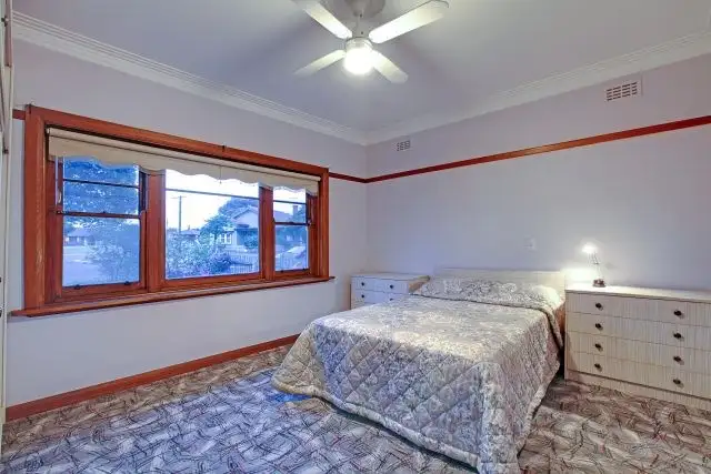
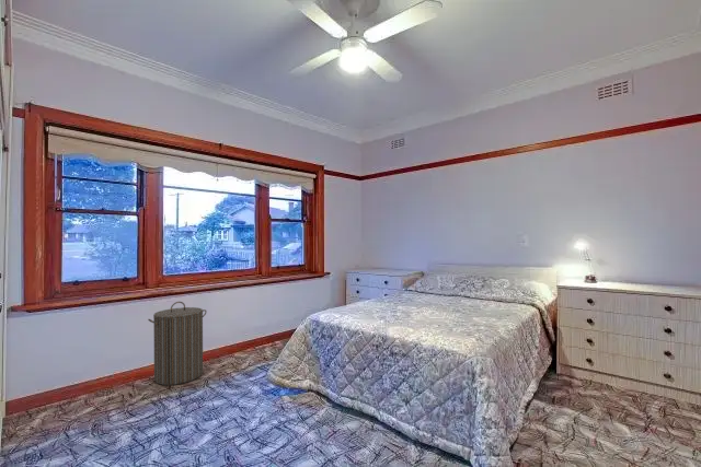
+ laundry hamper [147,301,207,386]
